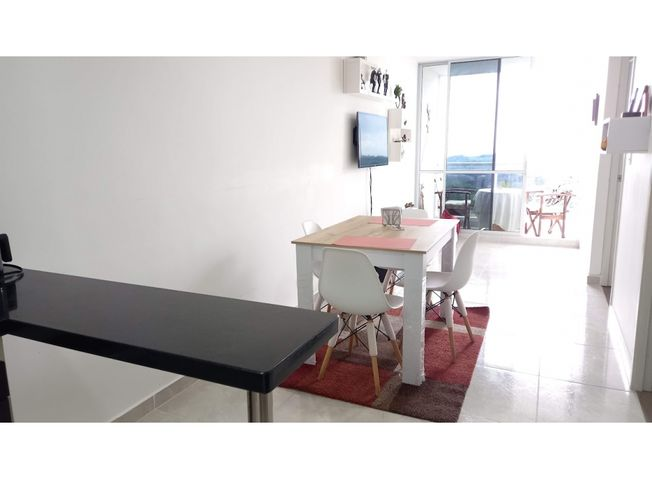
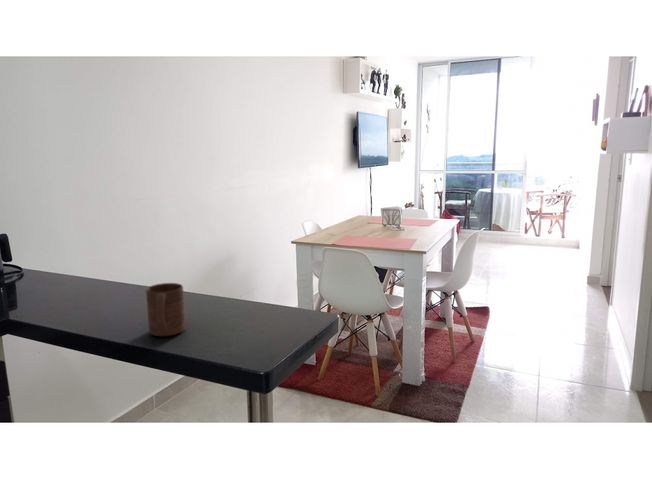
+ cup [145,282,186,337]
